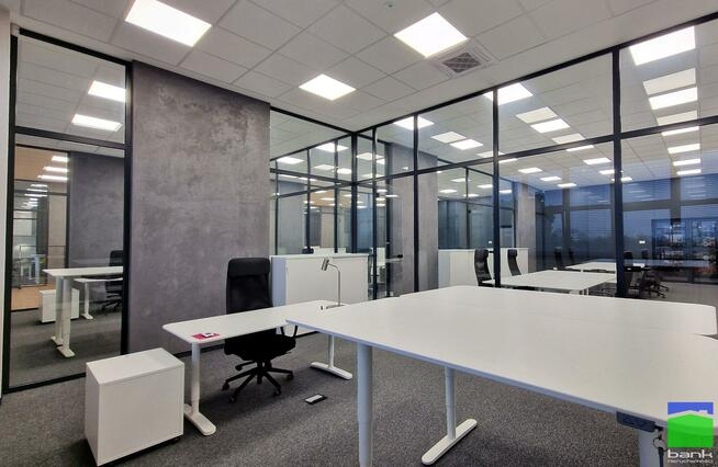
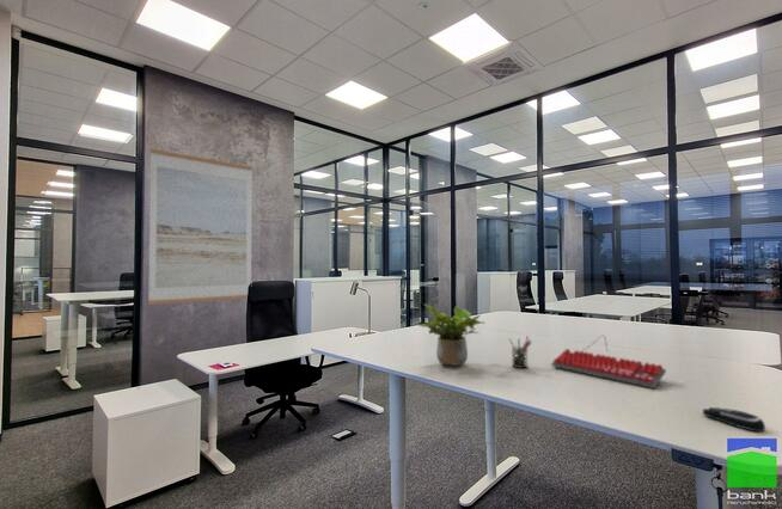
+ computer keyboard [550,333,667,390]
+ wall art [147,148,253,306]
+ pen holder [507,335,533,369]
+ computer mouse [702,406,766,433]
+ potted plant [417,303,487,366]
